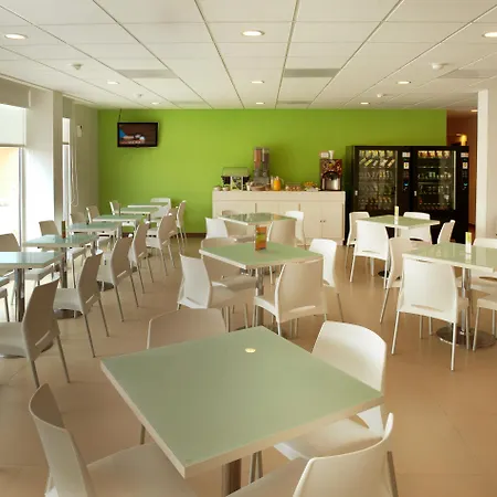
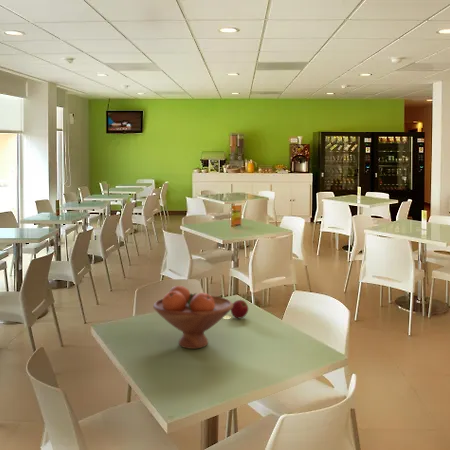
+ fruit bowl [152,285,233,350]
+ apple [230,299,249,319]
